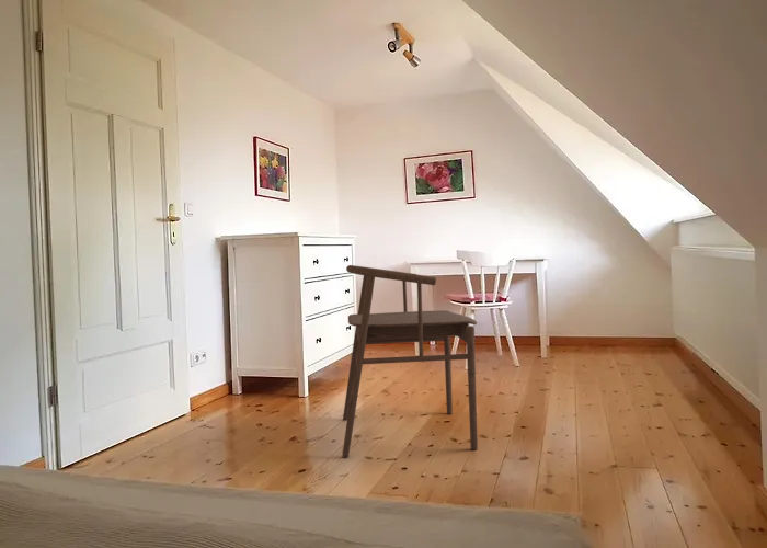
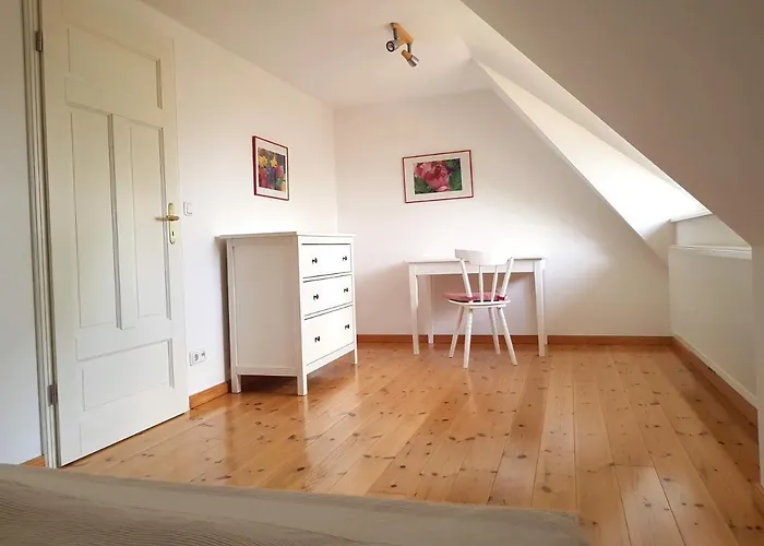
- armchair [341,264,479,458]
